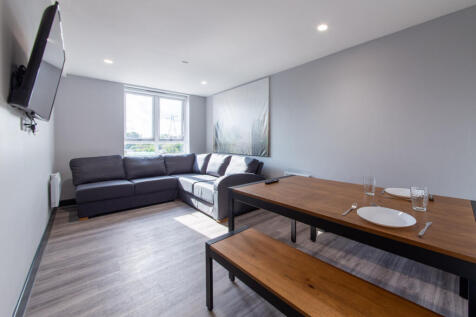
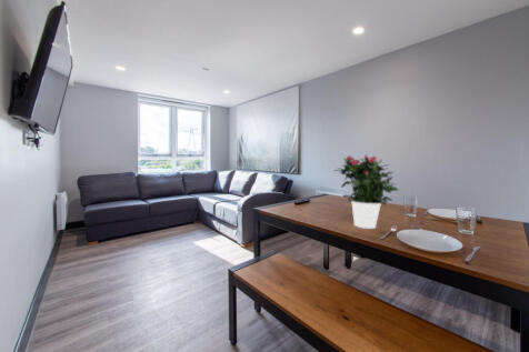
+ potted flower [333,153,400,230]
